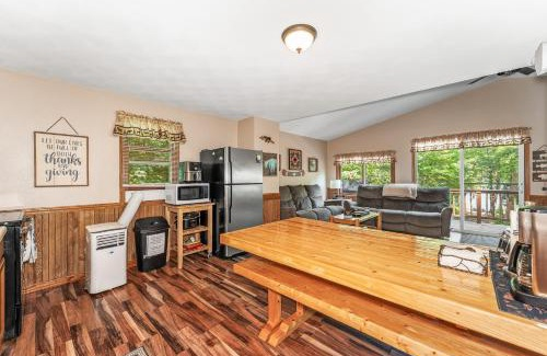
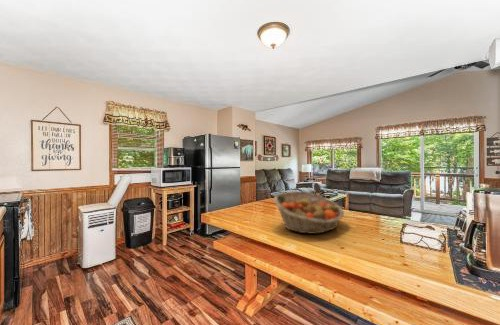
+ fruit basket [273,191,345,235]
